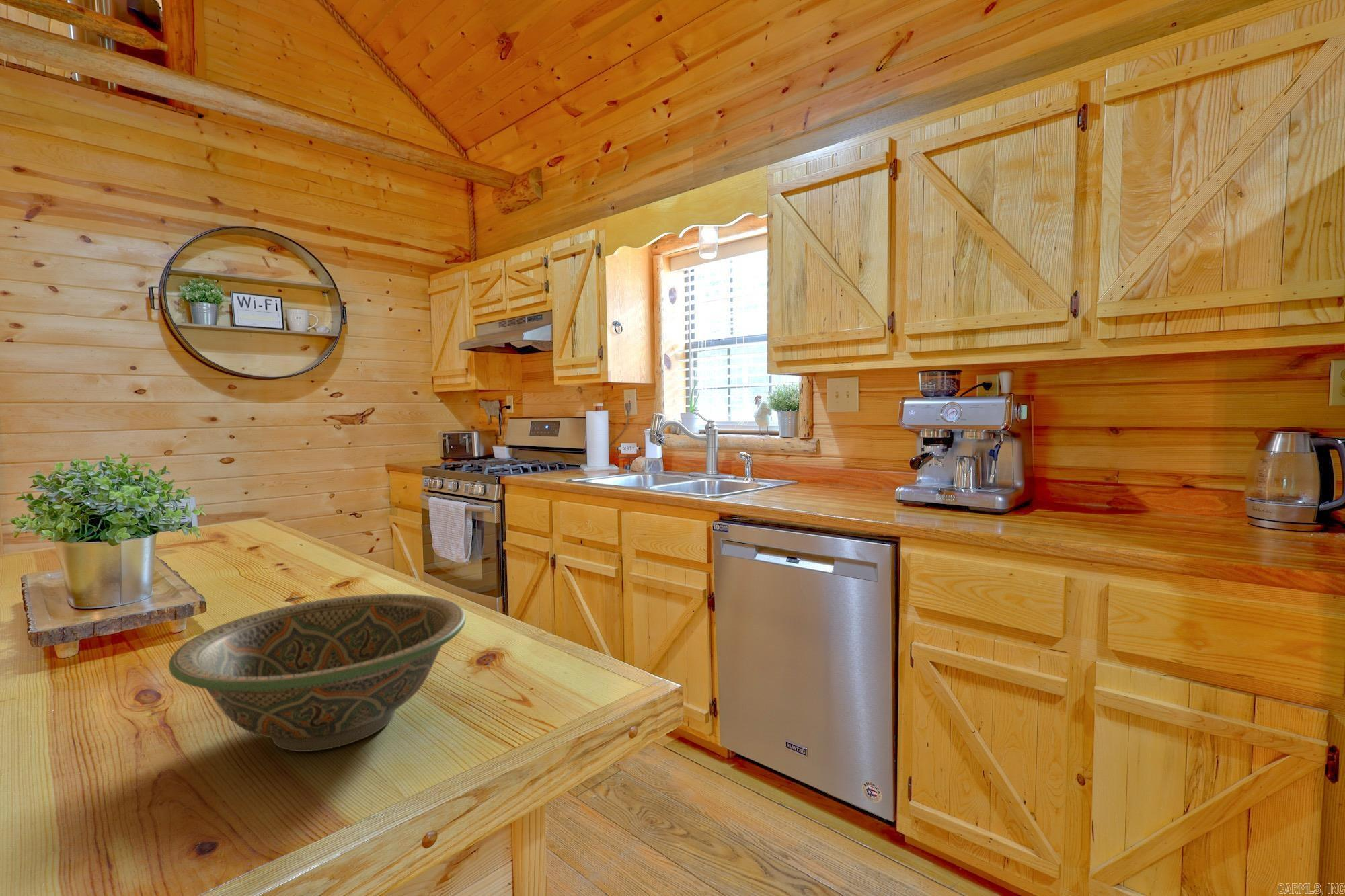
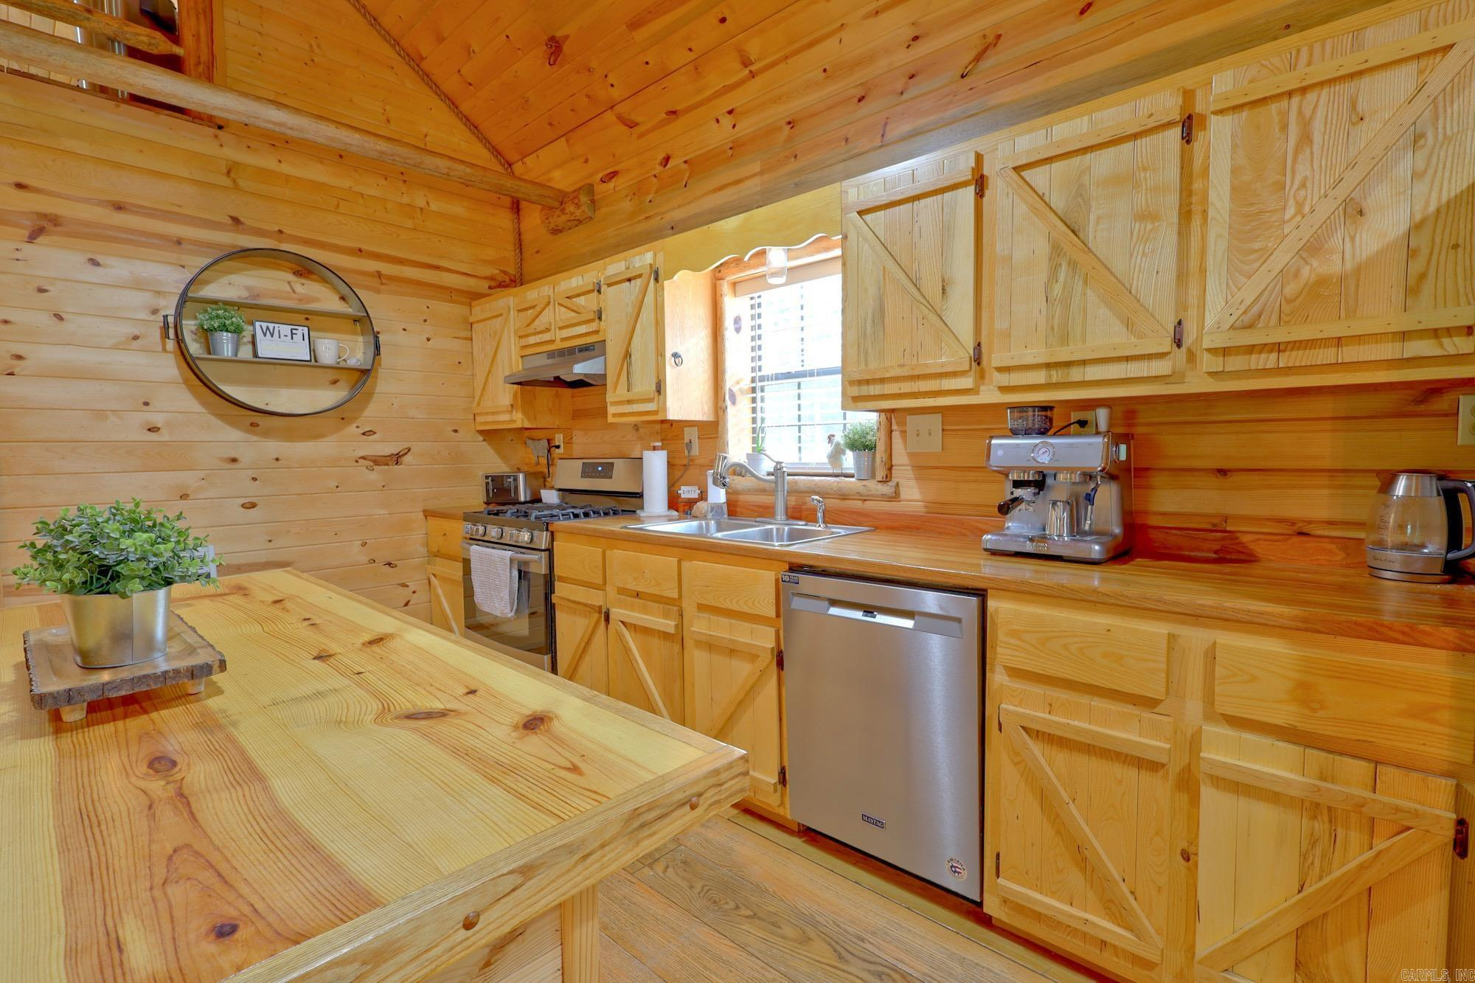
- decorative bowl [168,593,467,752]
